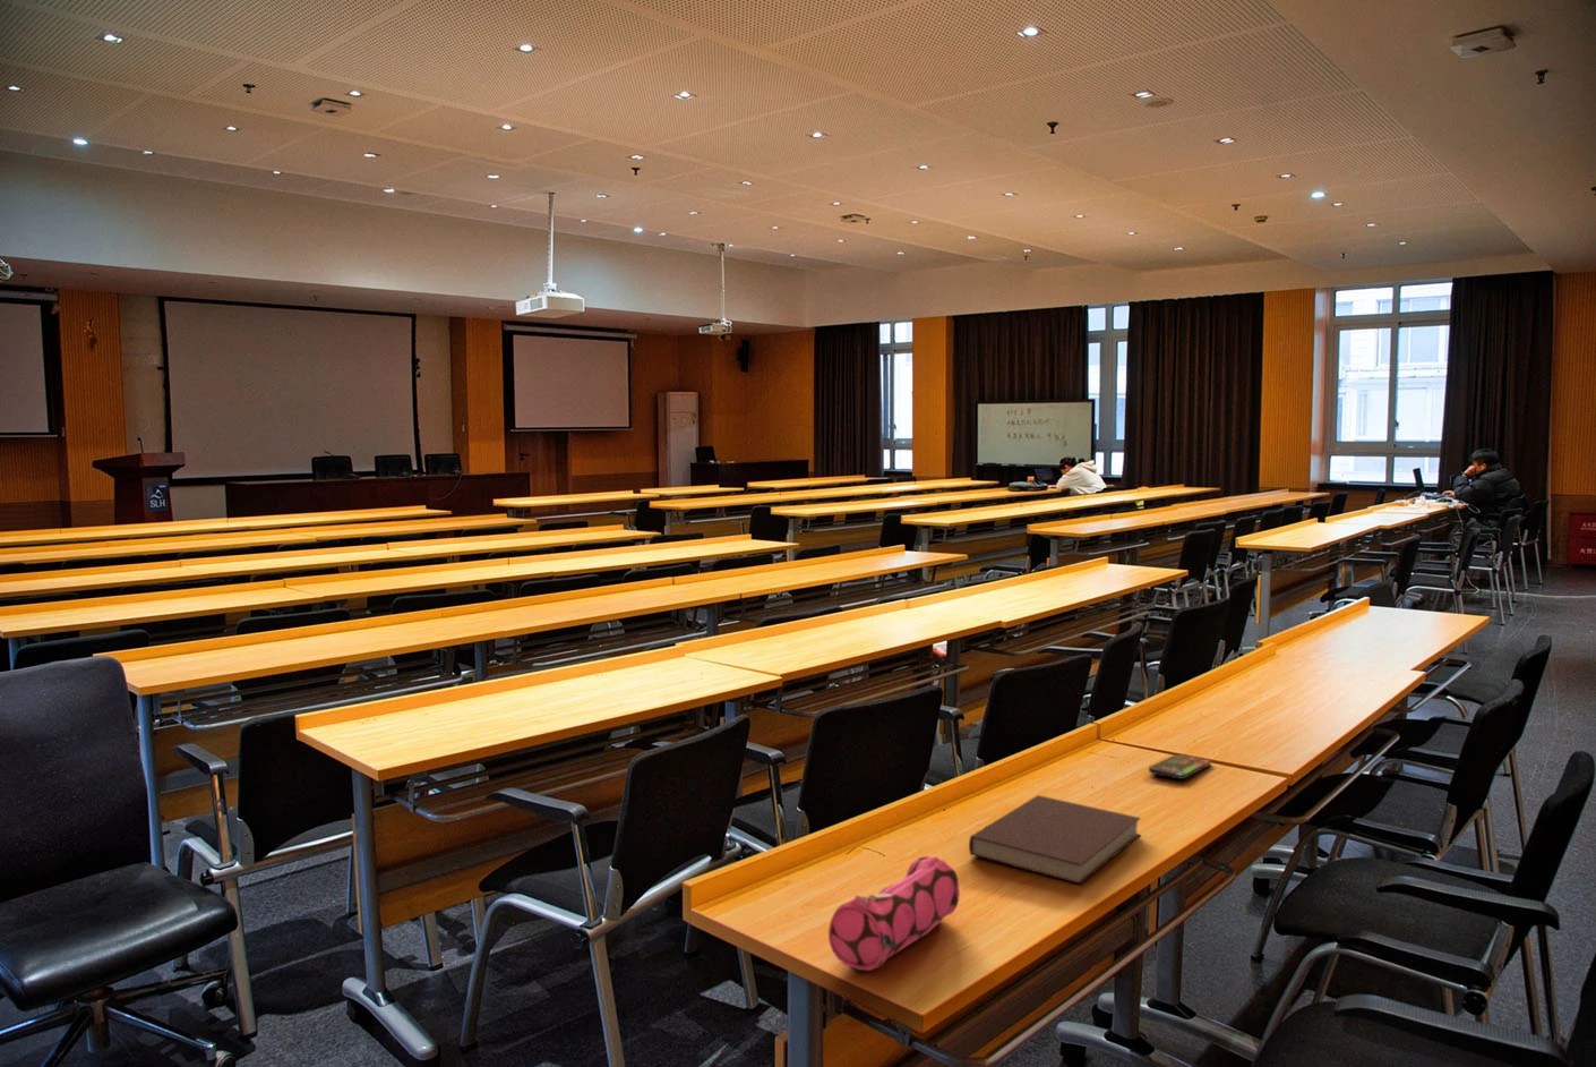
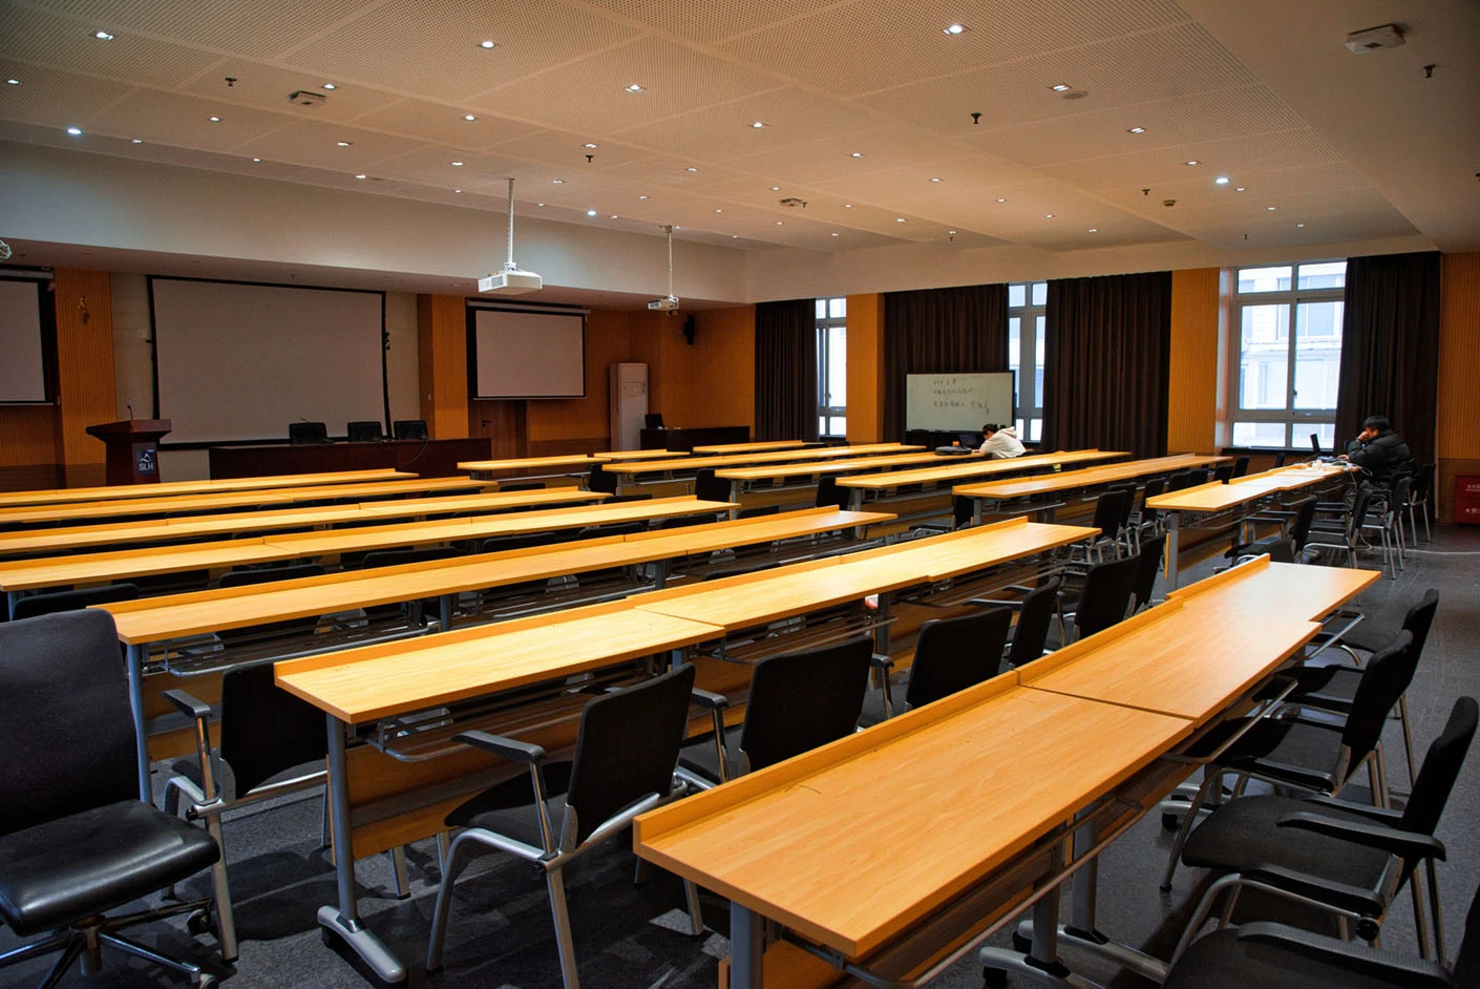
- pencil case [827,855,960,972]
- smartphone [1147,754,1213,780]
- notebook [968,794,1143,886]
